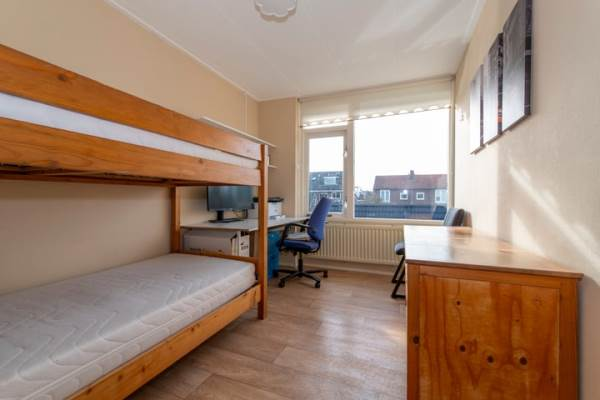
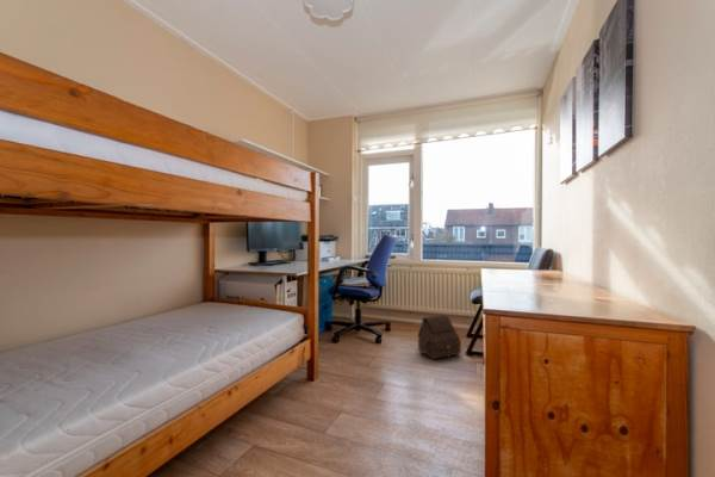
+ satchel [417,314,462,360]
